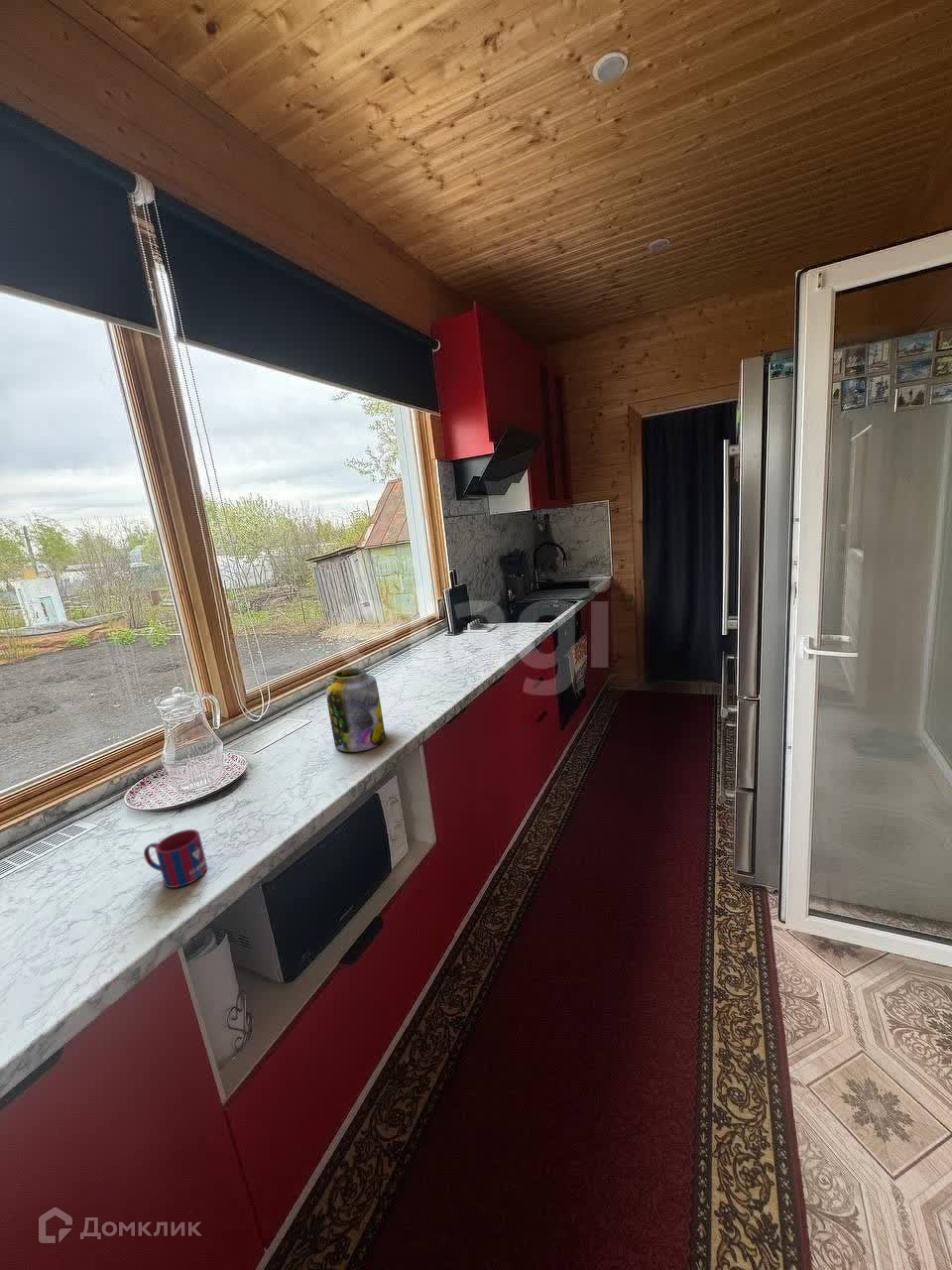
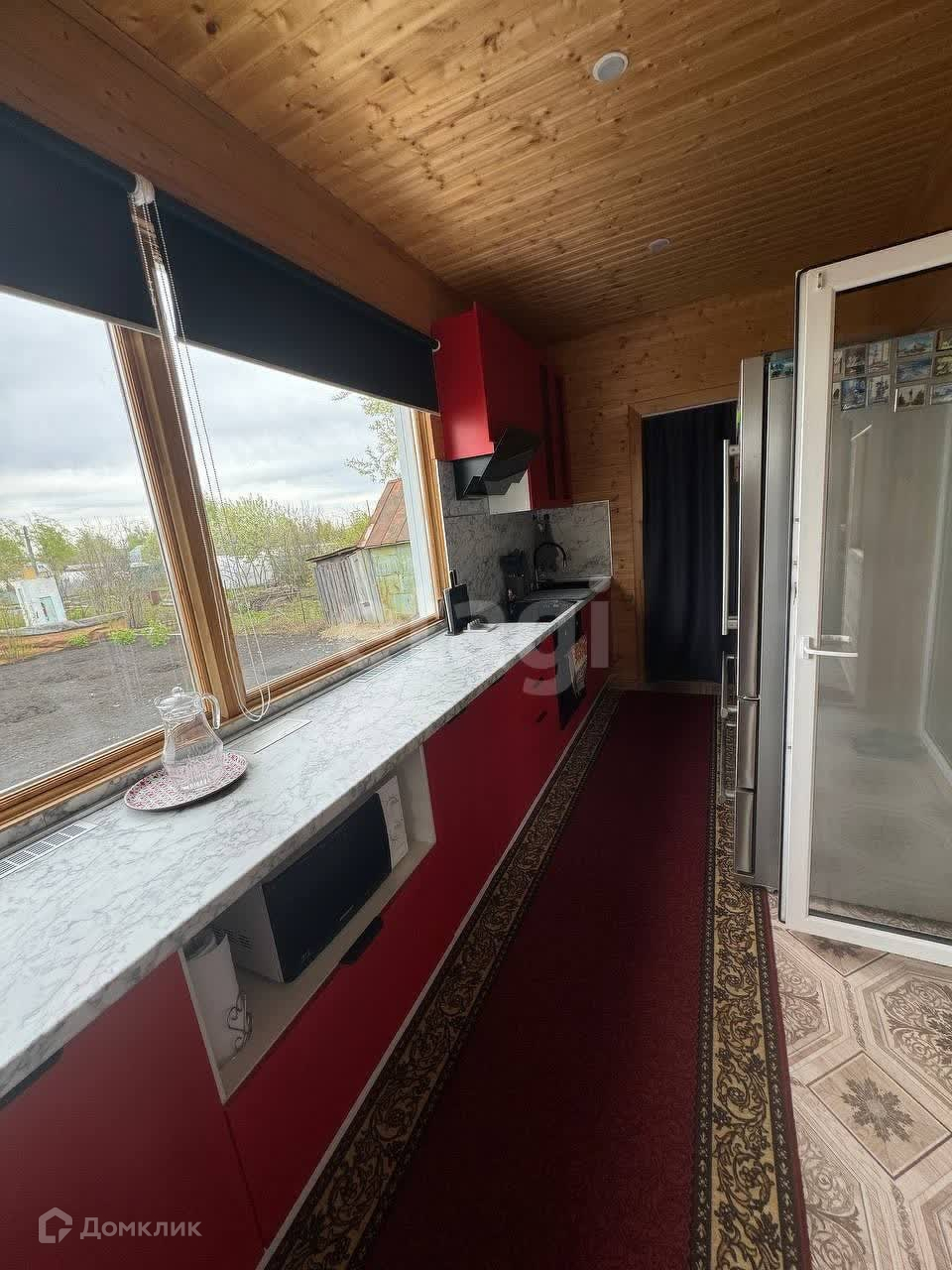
- mug [143,828,208,889]
- jar [324,668,387,753]
